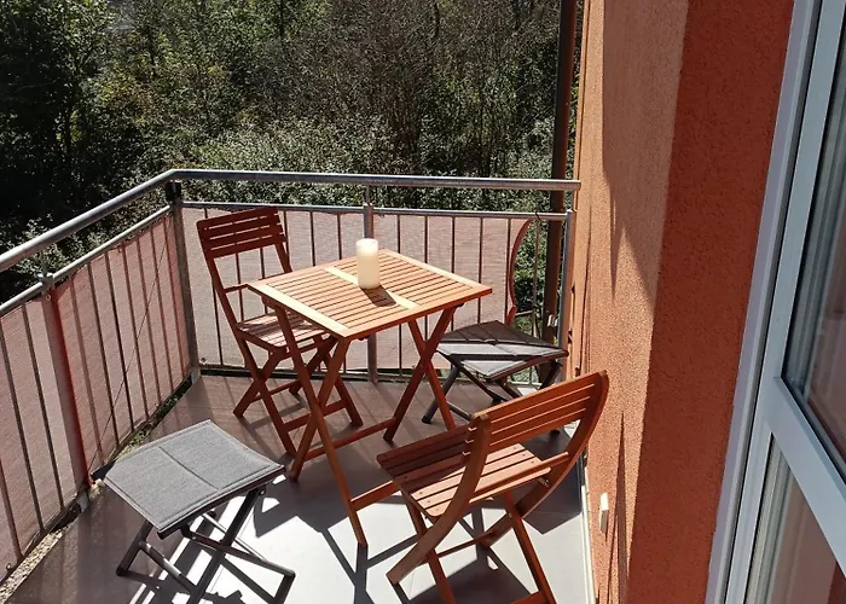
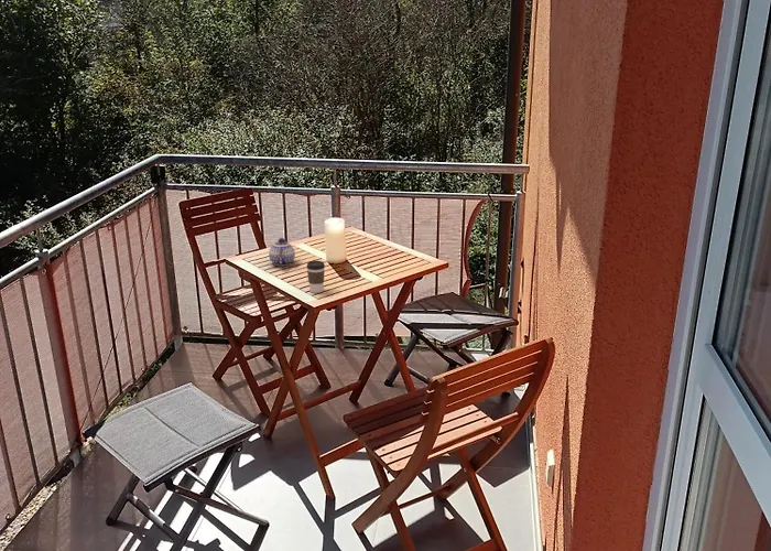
+ teapot [268,237,296,267]
+ coffee cup [306,260,326,294]
